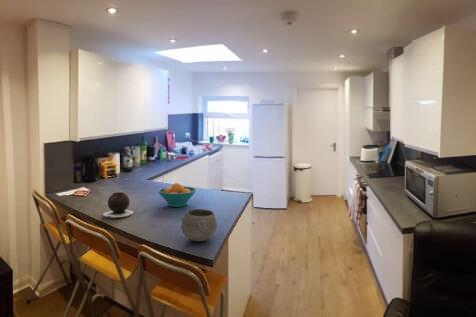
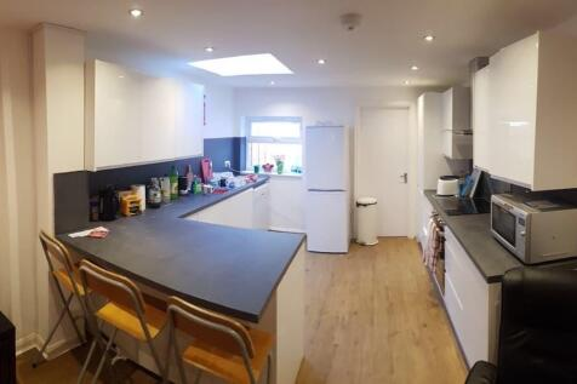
- bowl [181,208,218,242]
- fruit bowl [156,182,198,208]
- vase [102,191,134,220]
